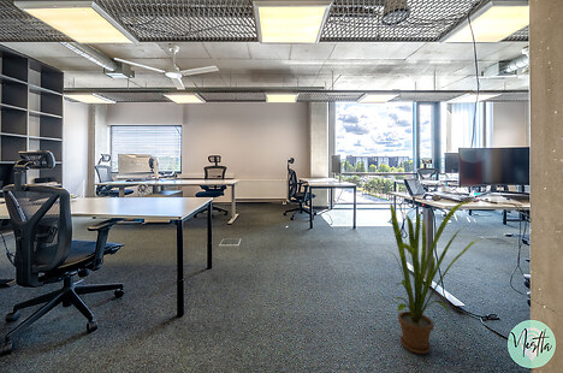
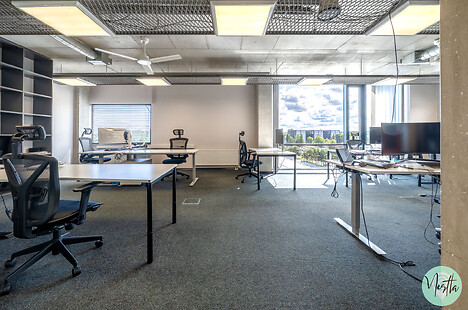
- house plant [389,200,481,355]
